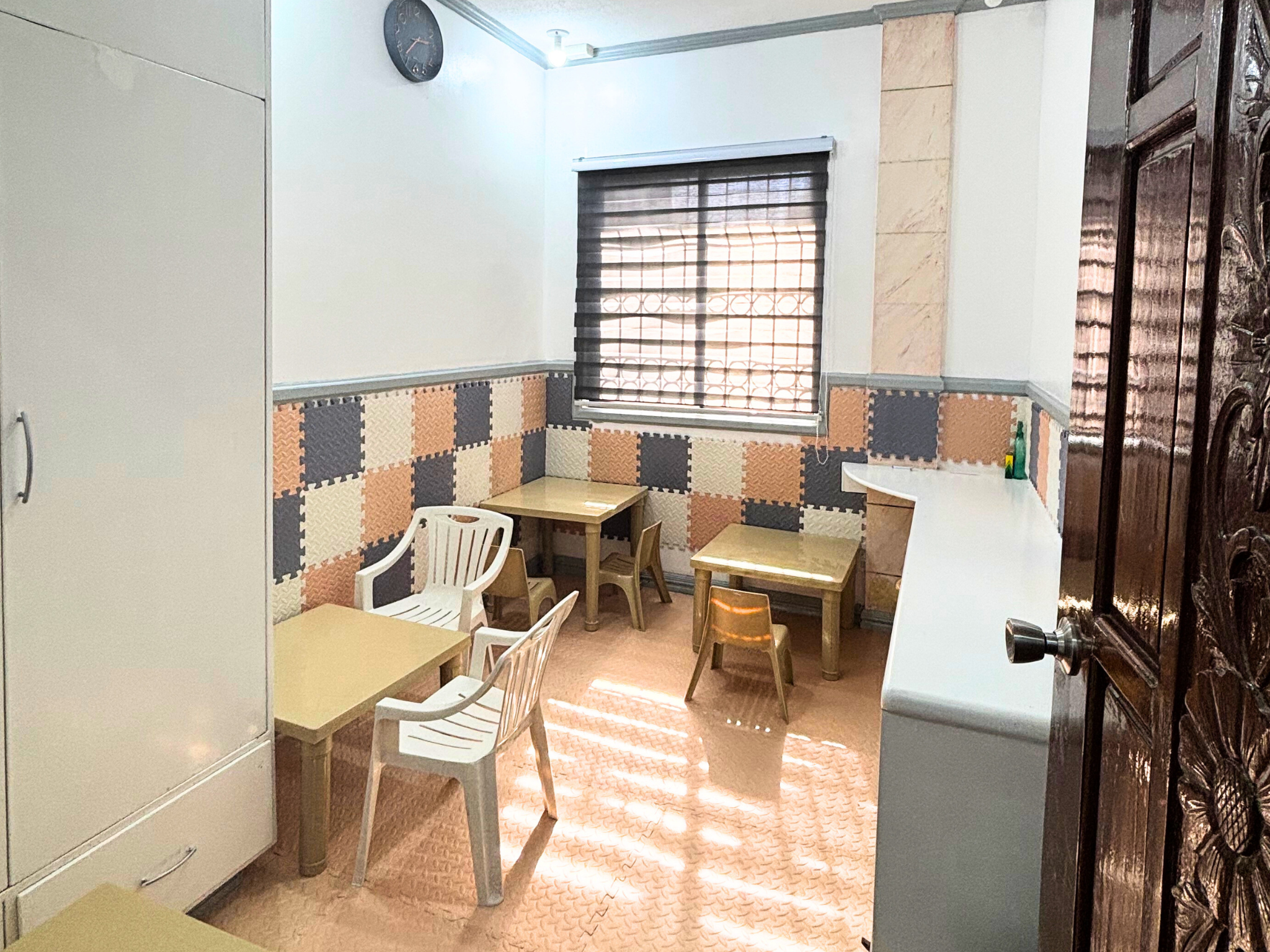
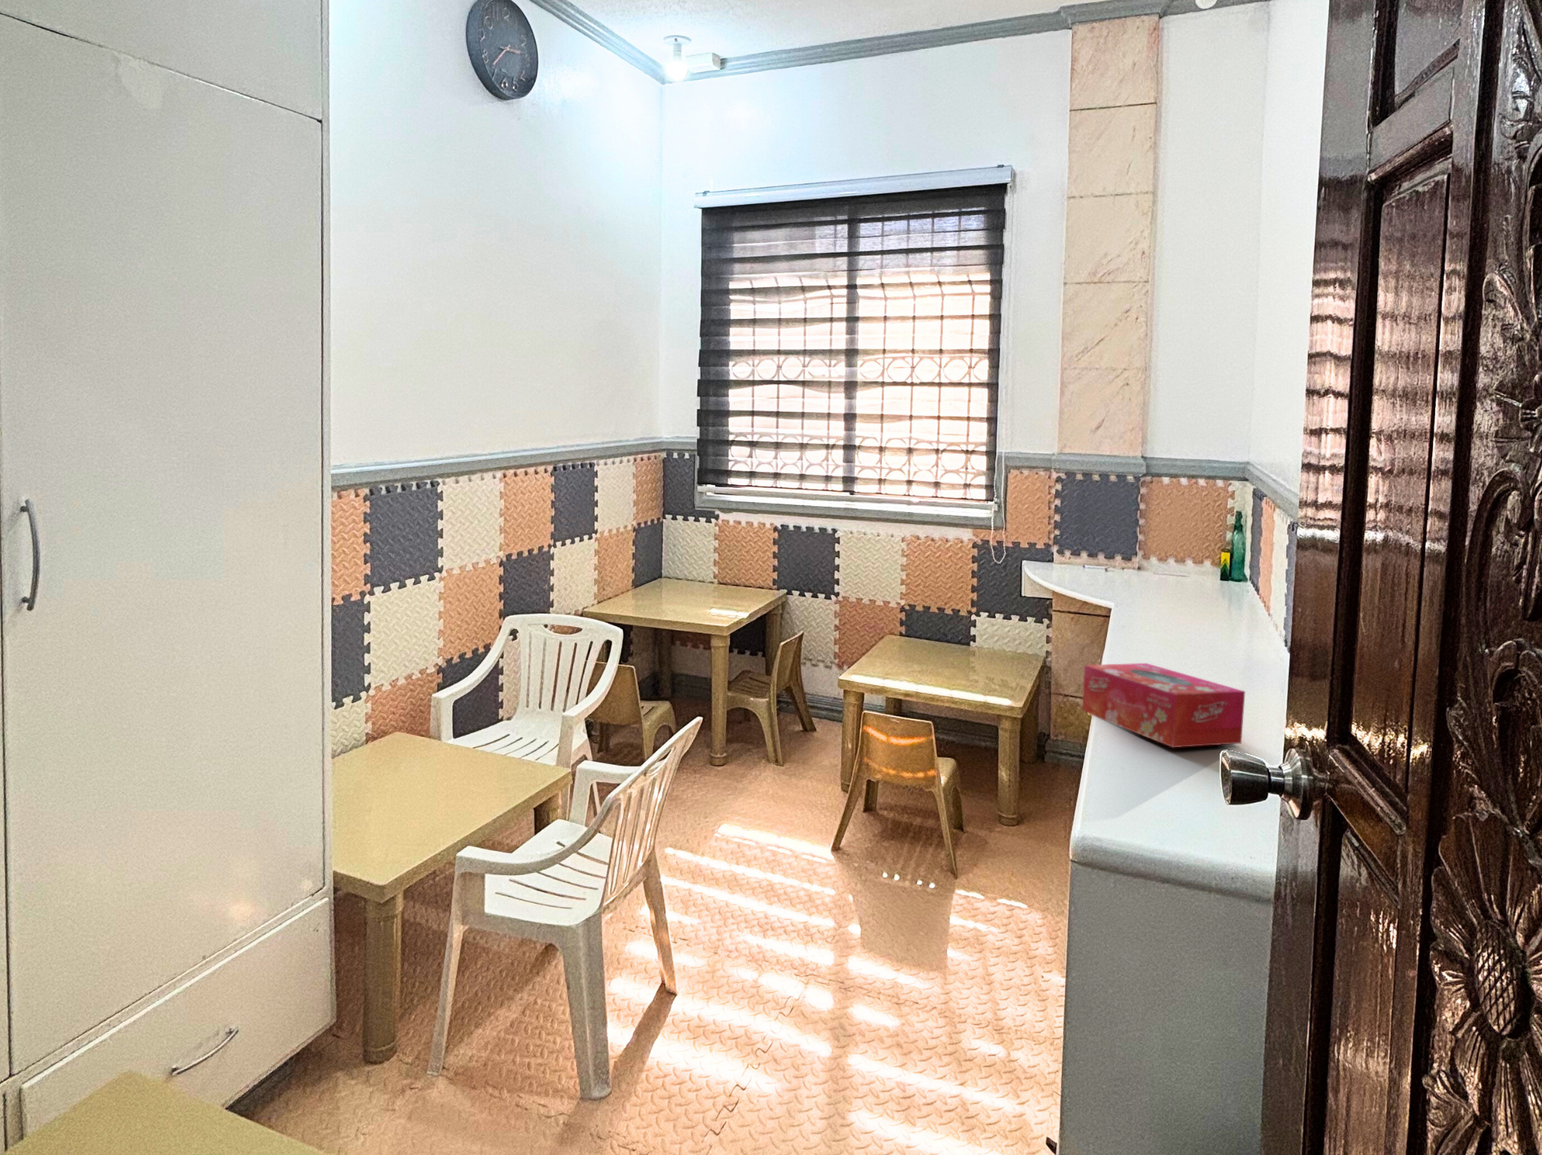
+ tissue box [1081,662,1246,749]
